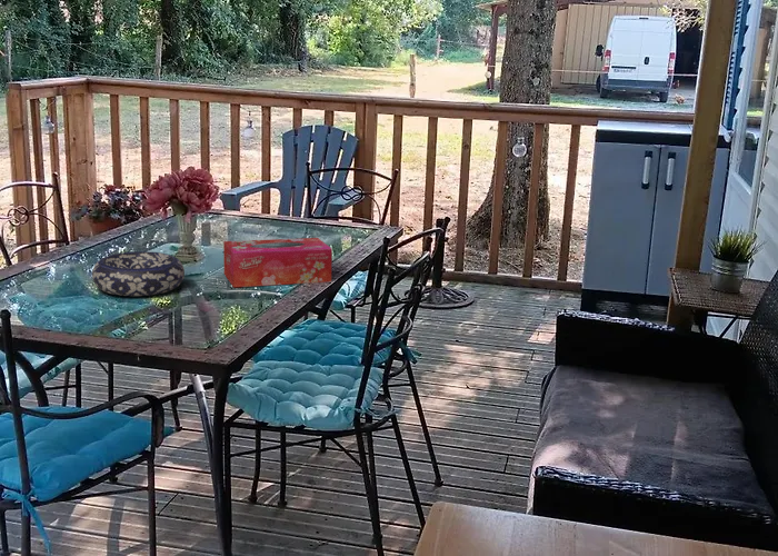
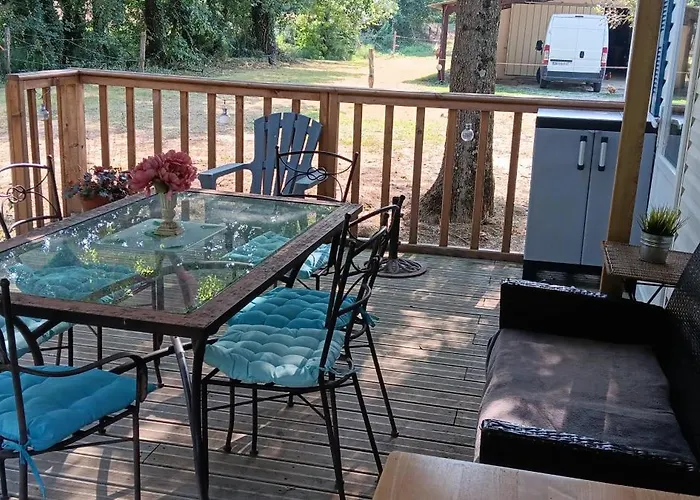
- tissue box [222,237,333,288]
- decorative bowl [91,250,186,297]
